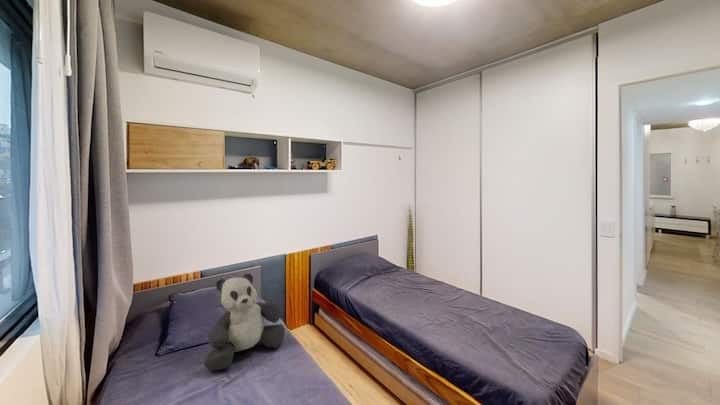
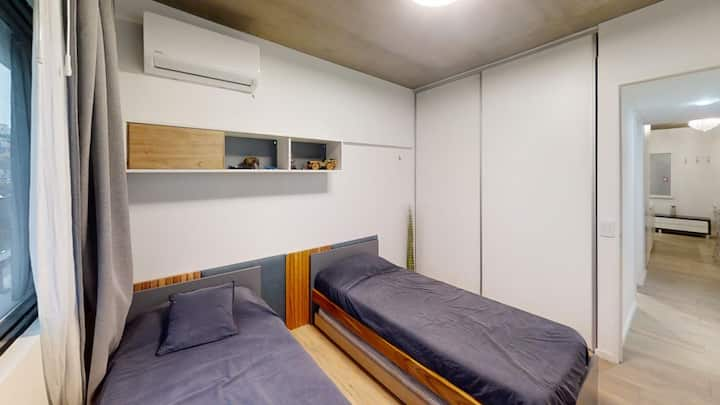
- teddy bear [203,273,286,372]
